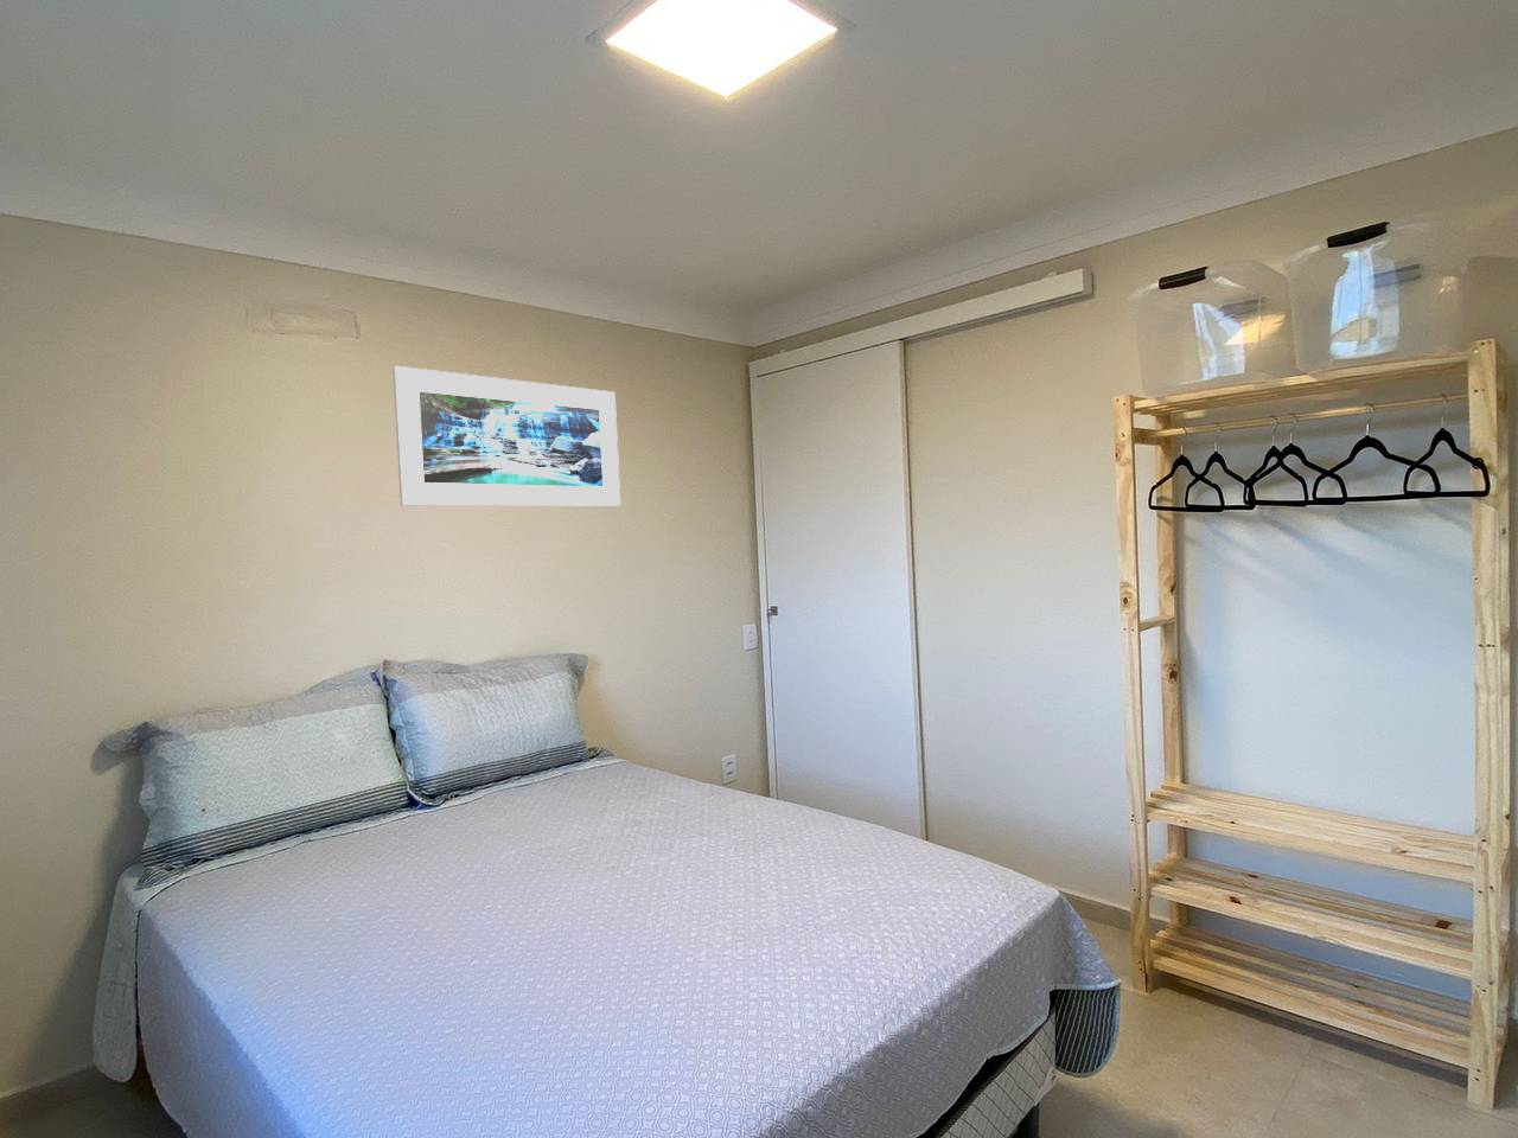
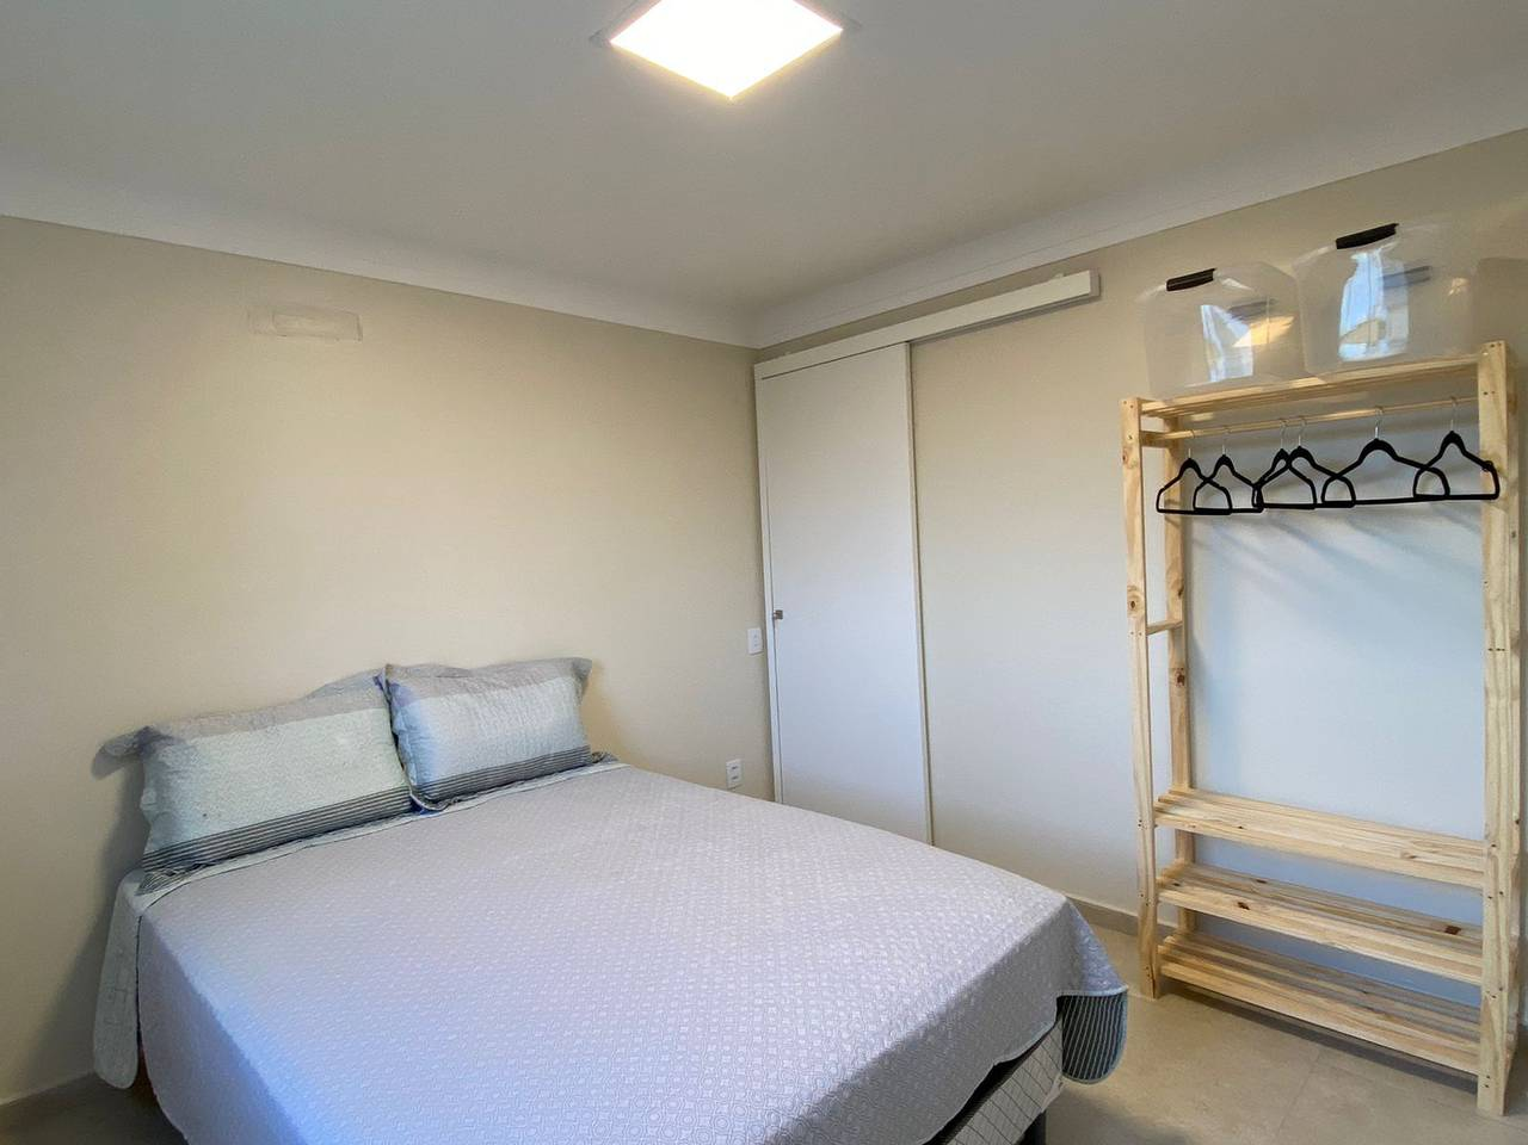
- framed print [391,365,622,507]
